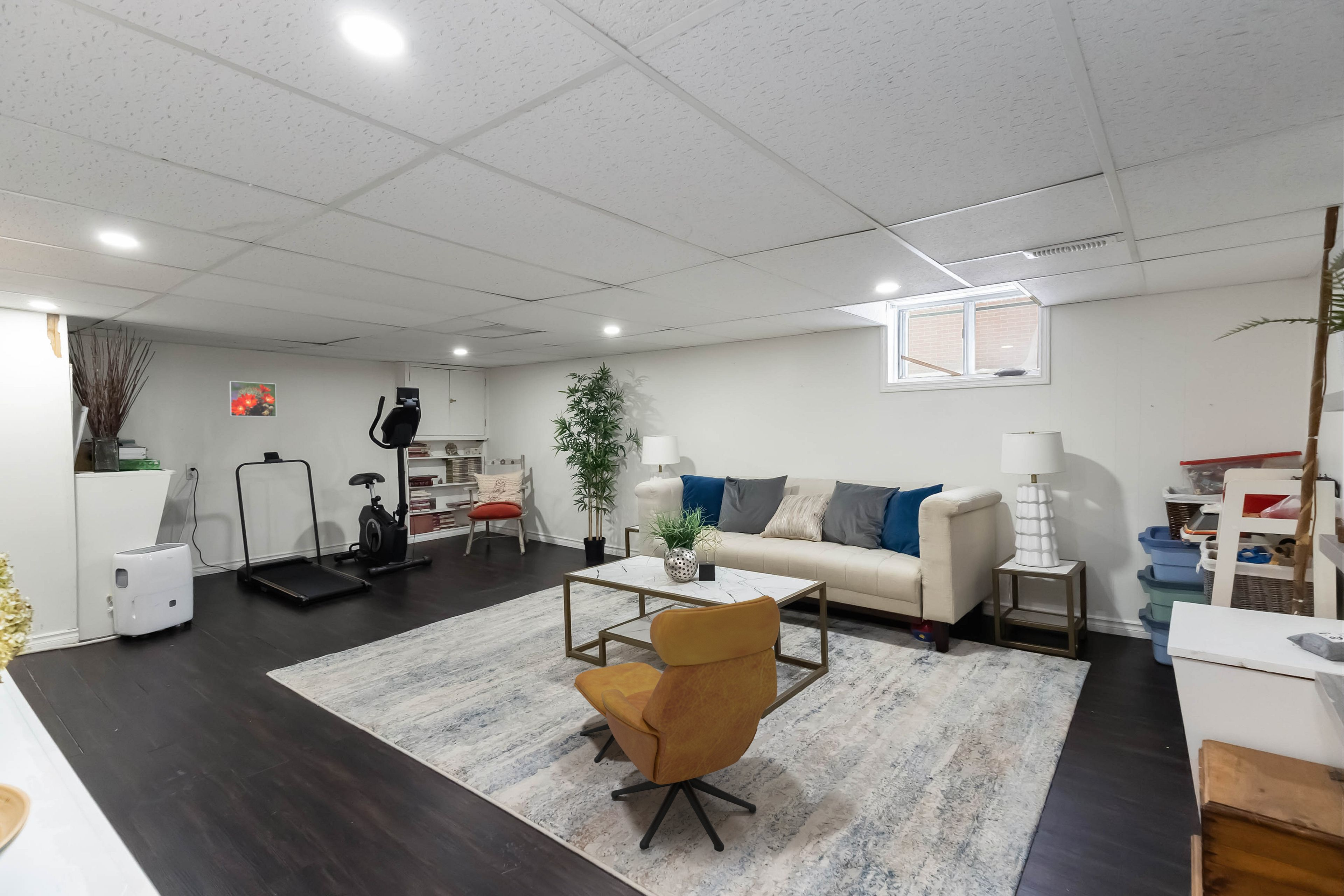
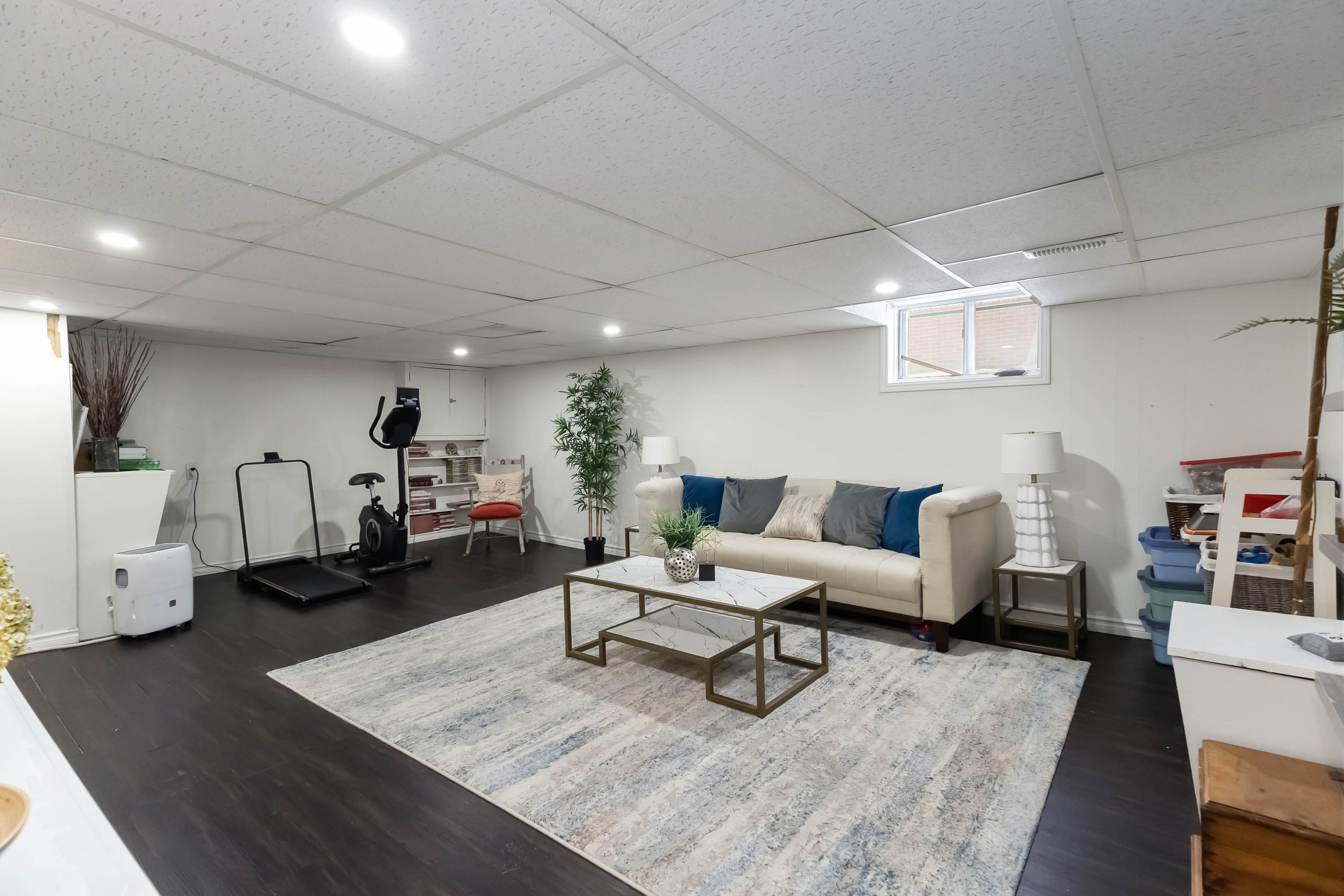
- armchair [574,595,780,852]
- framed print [229,381,277,418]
